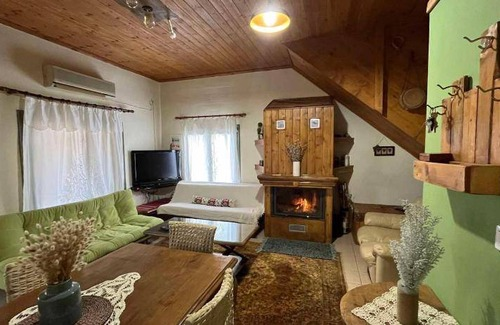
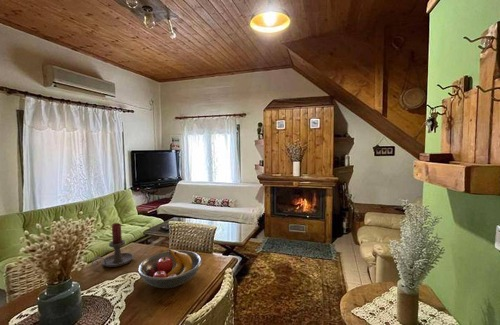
+ fruit bowl [137,248,203,289]
+ candle holder [91,222,134,268]
